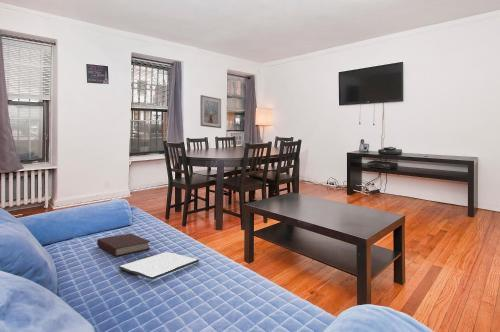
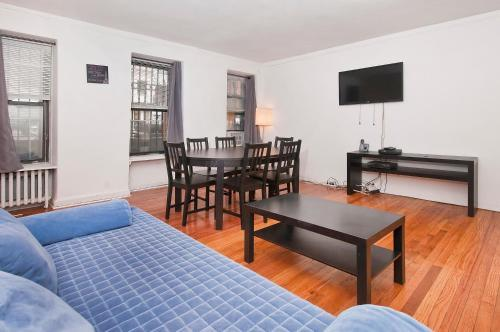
- picture frame [199,94,222,129]
- book [96,233,151,257]
- tablet [118,251,200,280]
